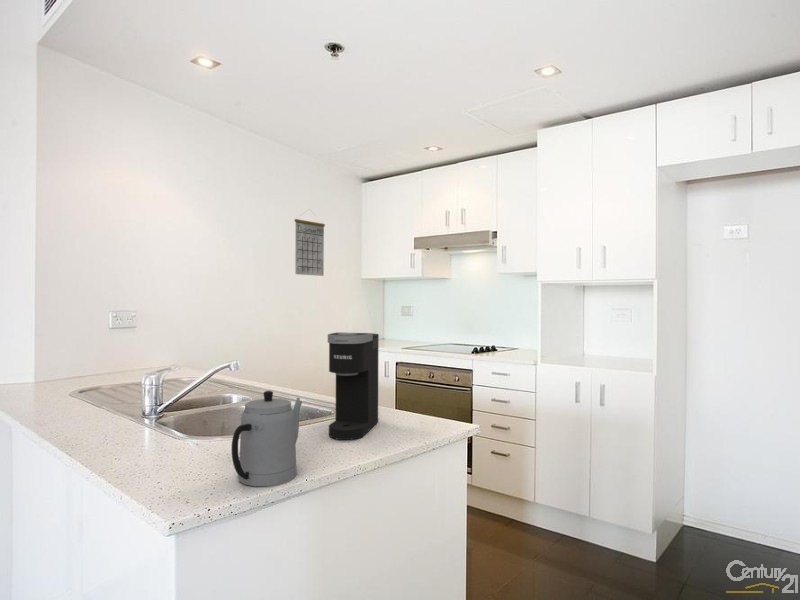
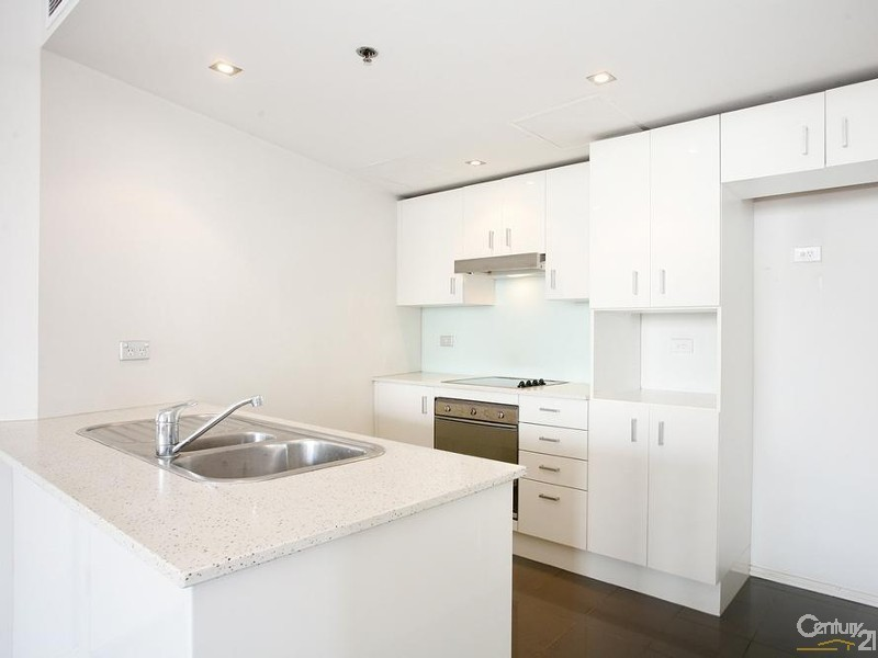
- teapot [231,390,303,487]
- coffee maker [327,331,380,441]
- calendar [294,208,326,277]
